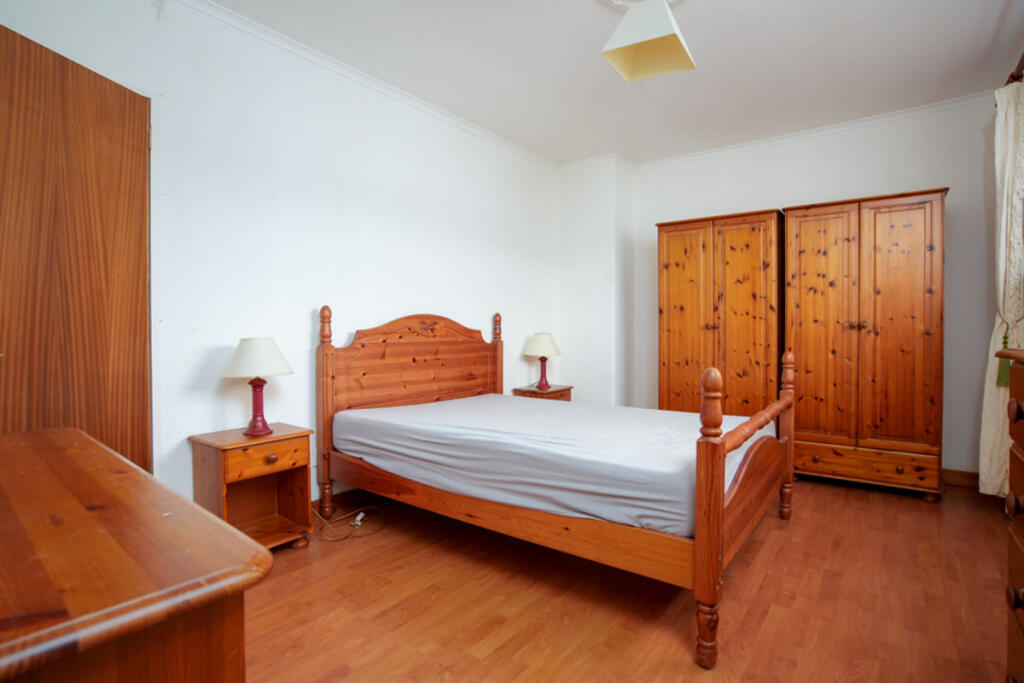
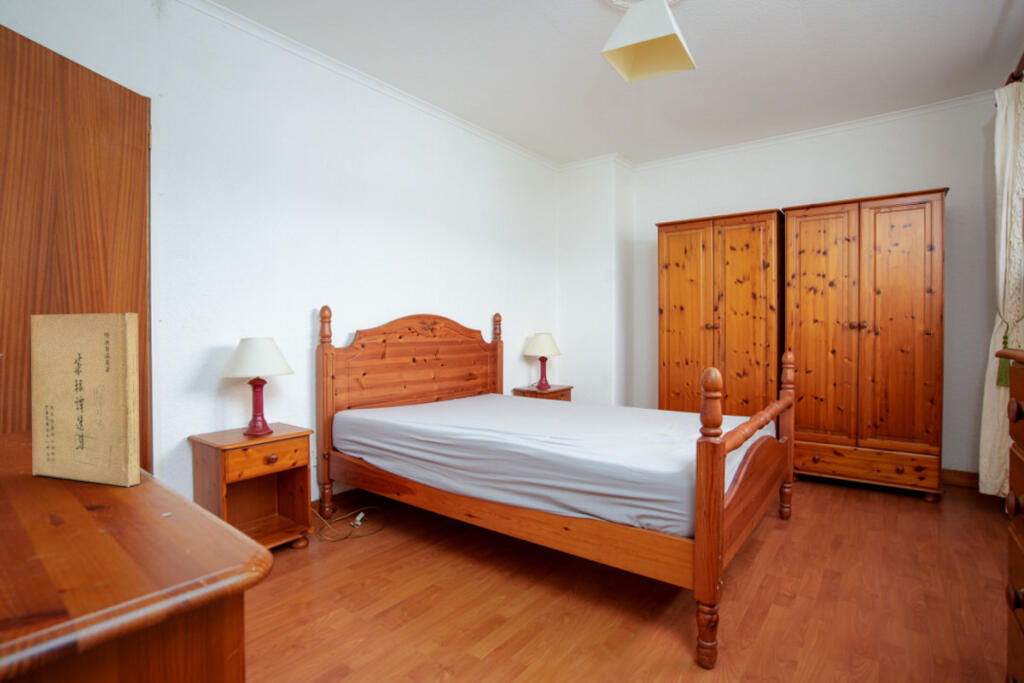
+ book [30,312,141,488]
